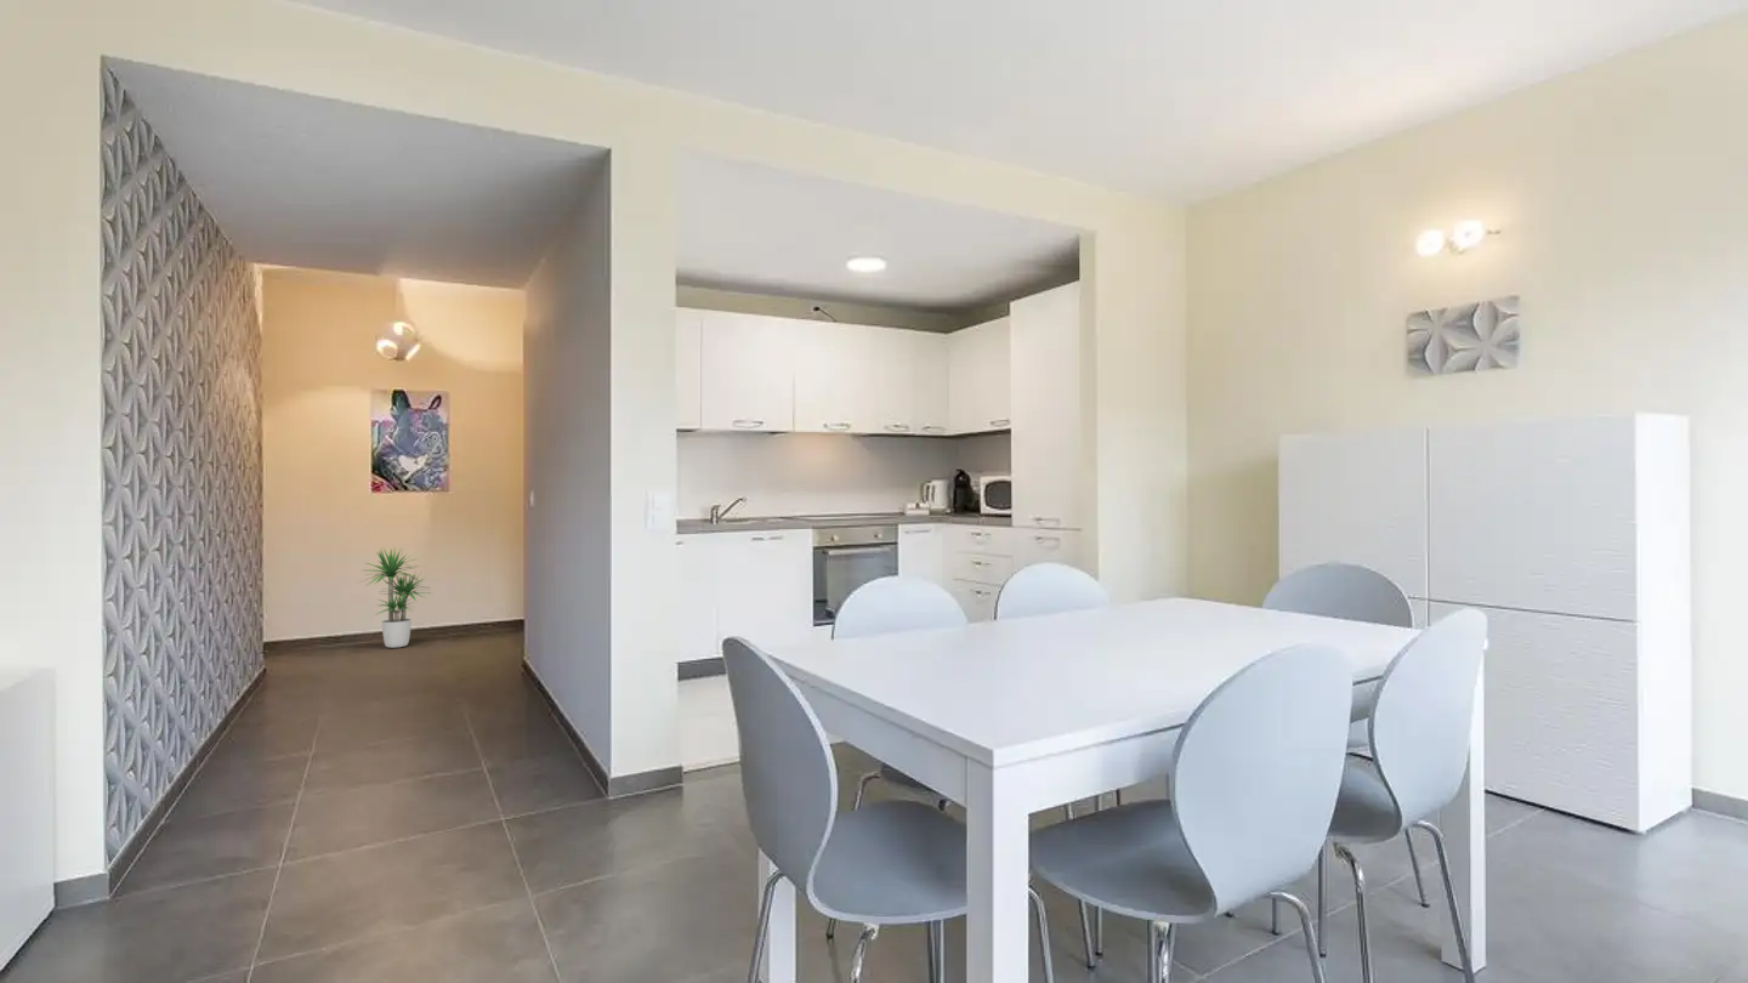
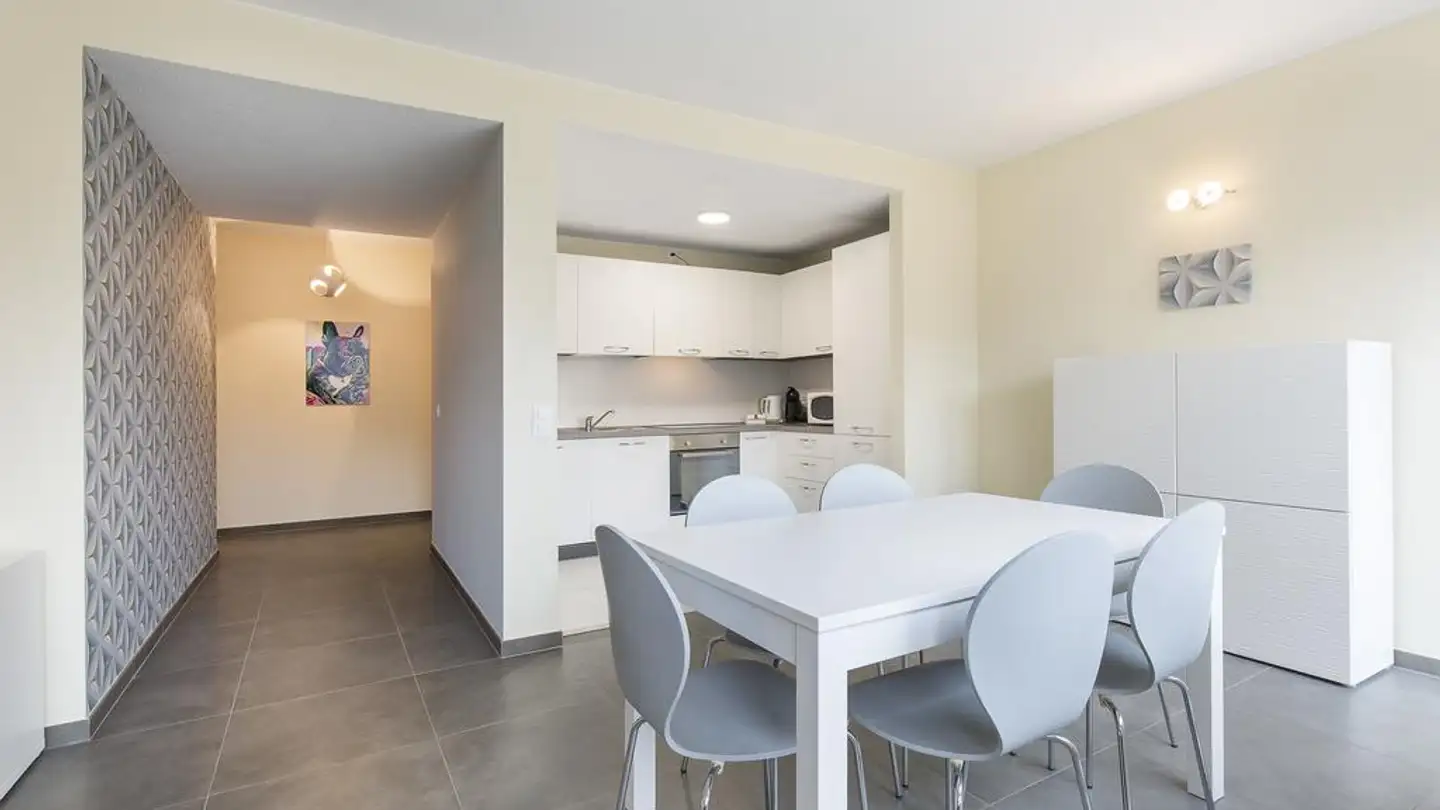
- potted plant [358,546,433,649]
